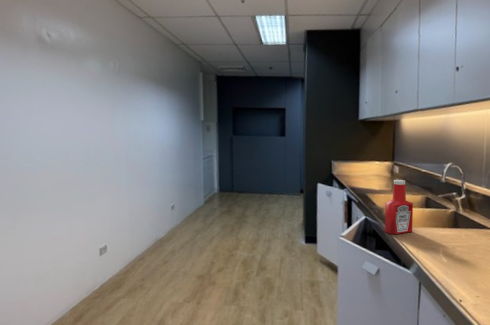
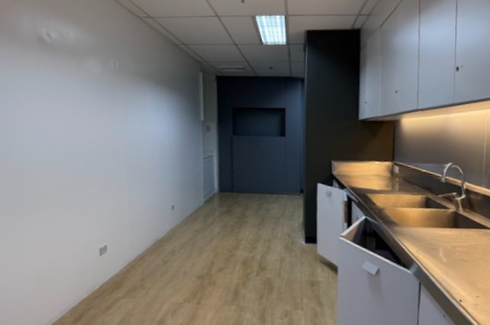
- soap bottle [384,179,414,235]
